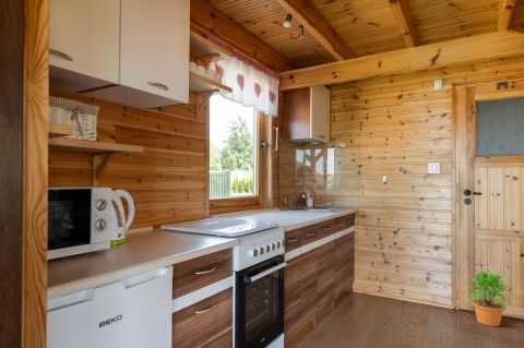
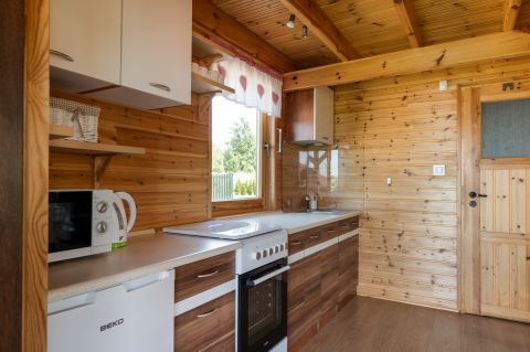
- potted plant [465,269,513,327]
